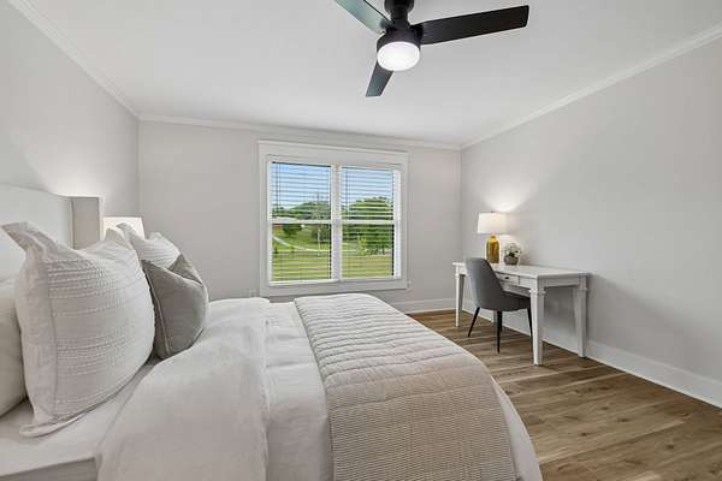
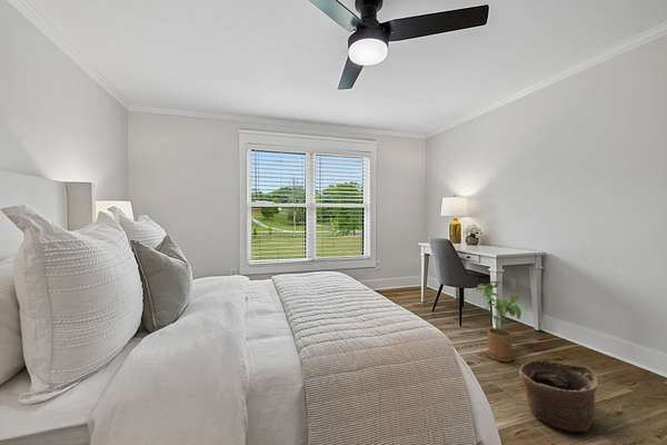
+ house plant [475,280,522,363]
+ basket [518,359,599,434]
